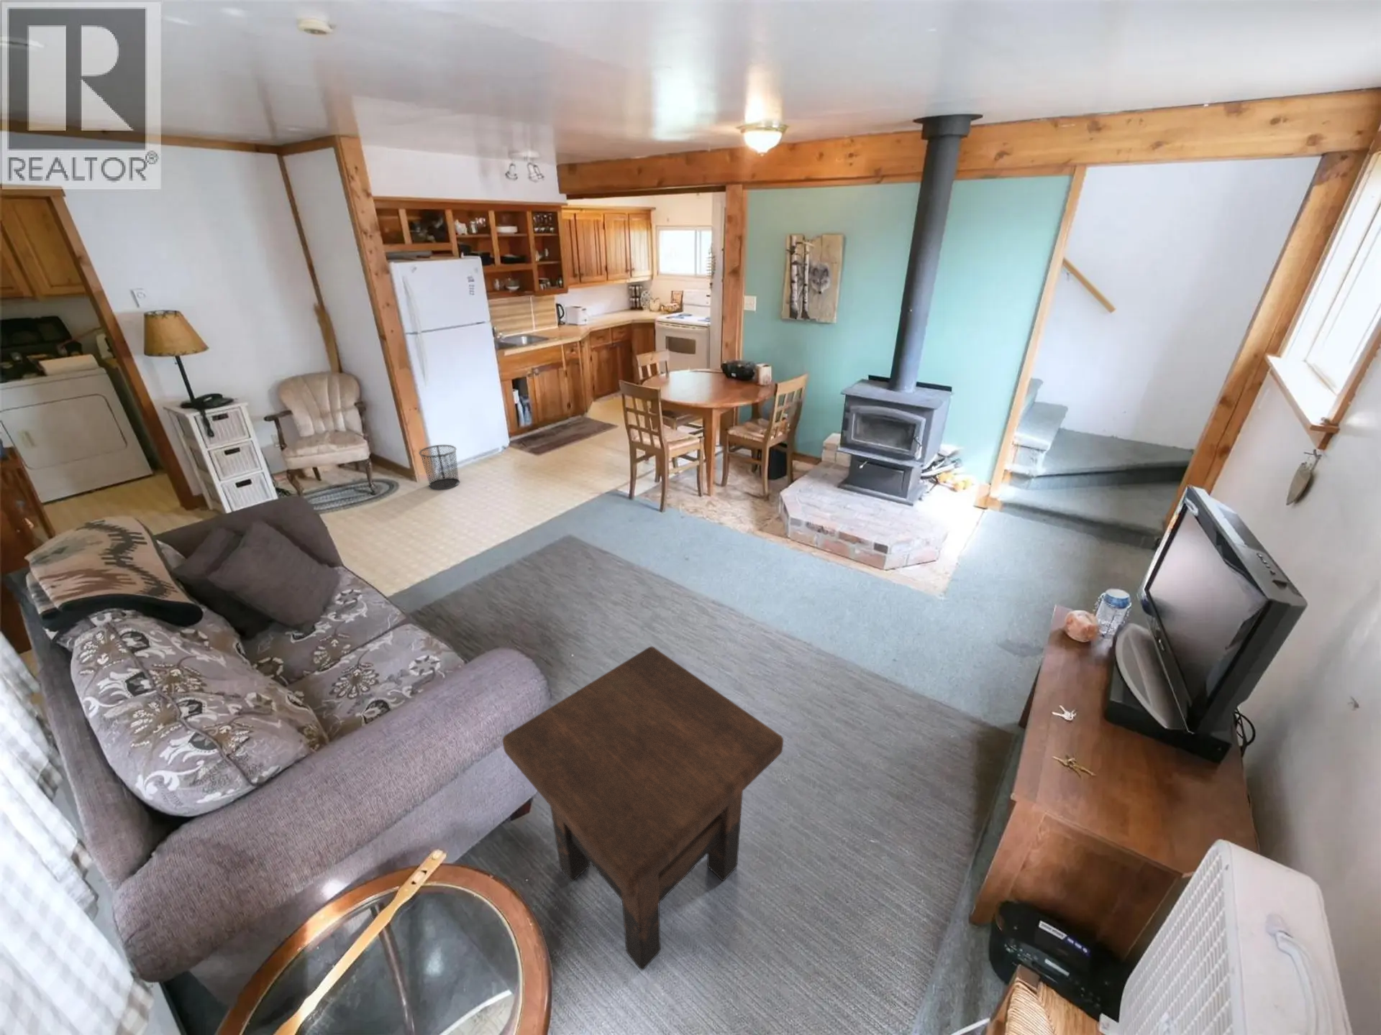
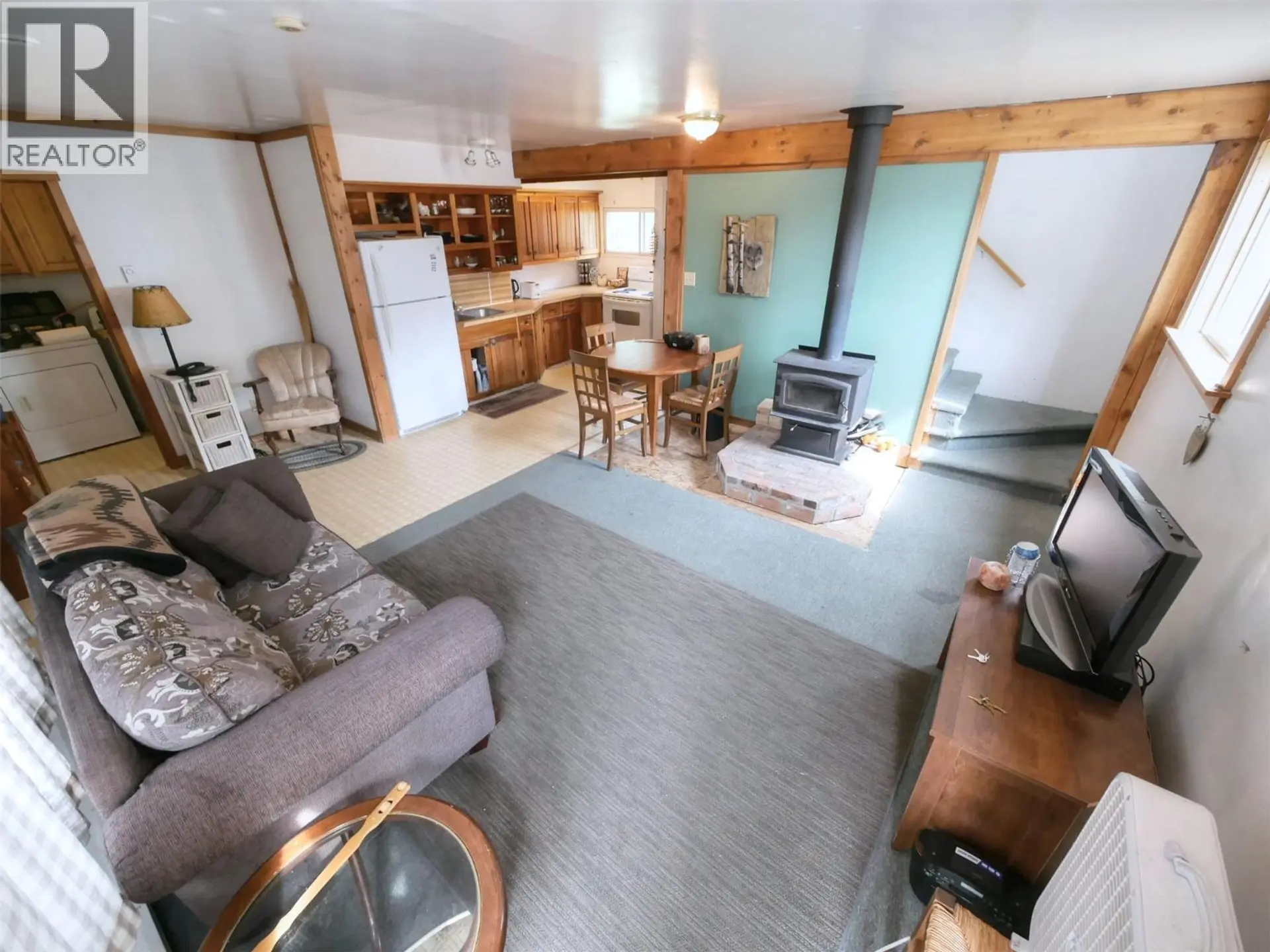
- waste bin [418,445,460,490]
- side table [502,646,784,971]
